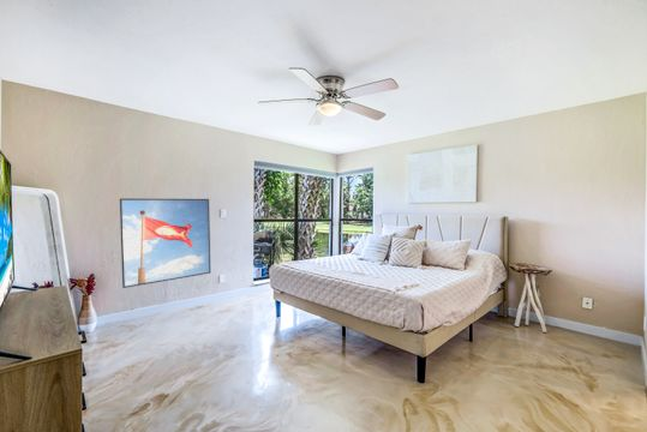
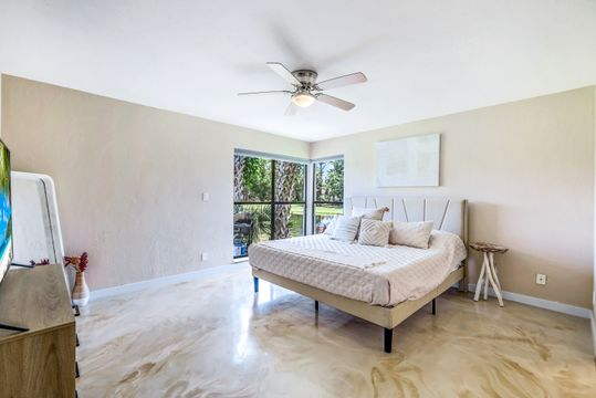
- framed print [119,197,211,289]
